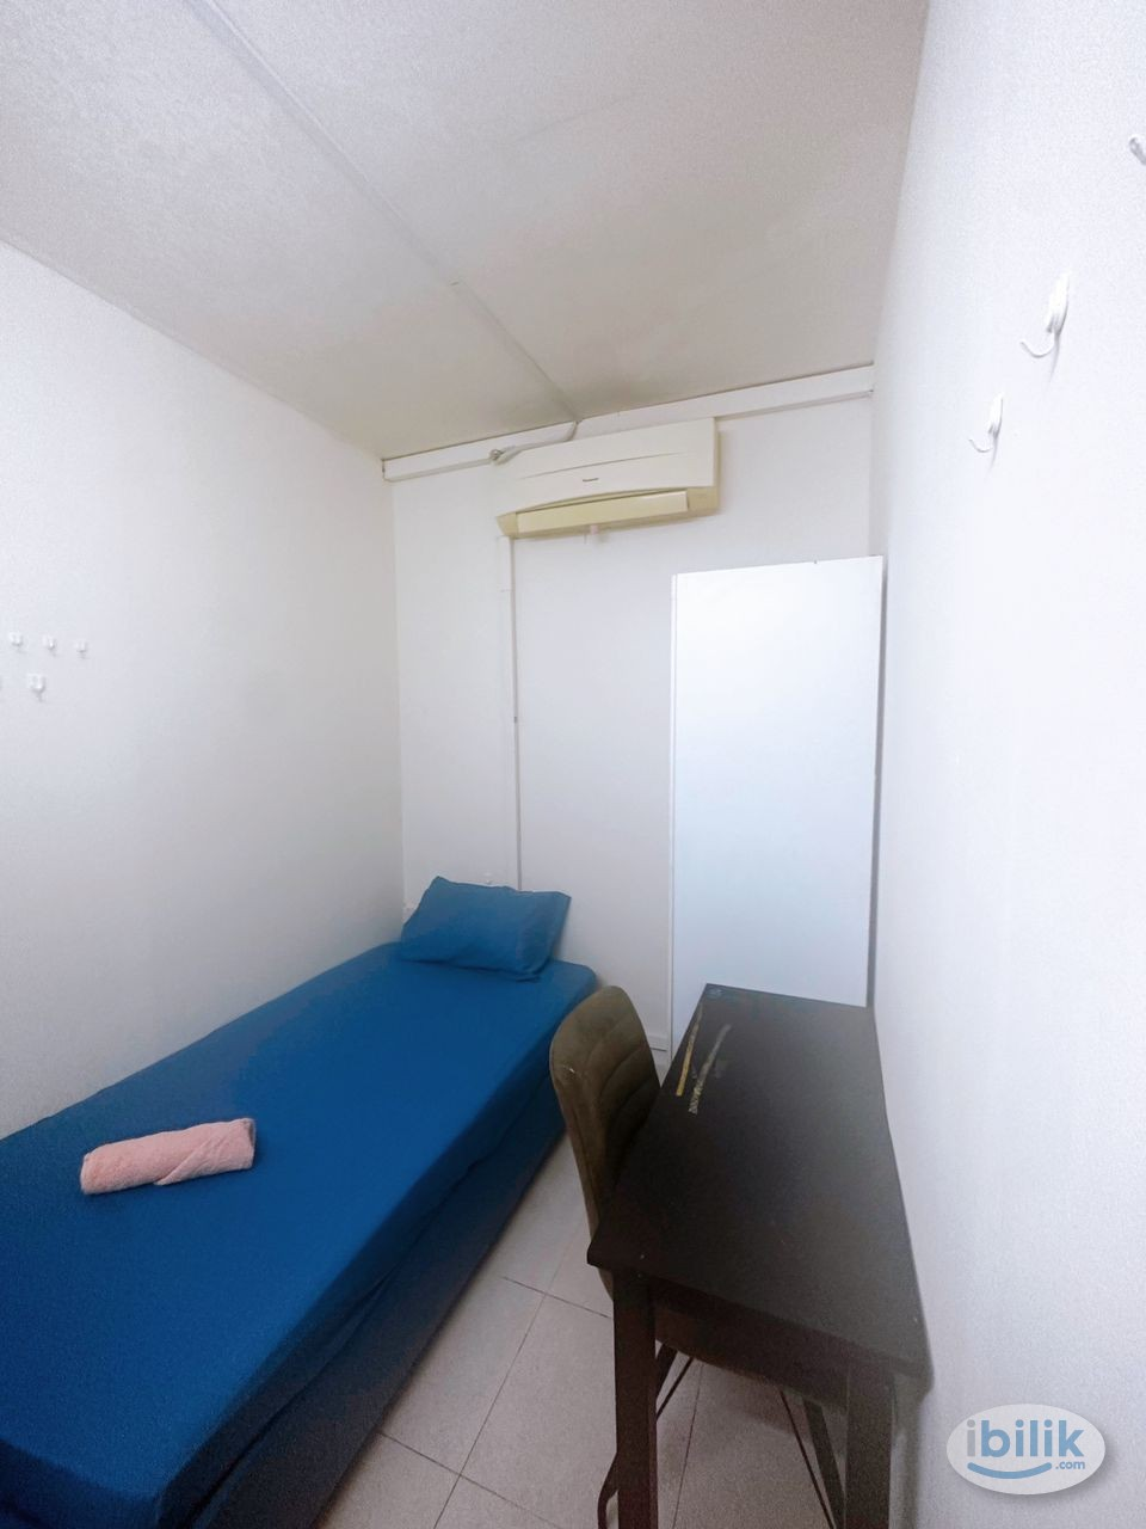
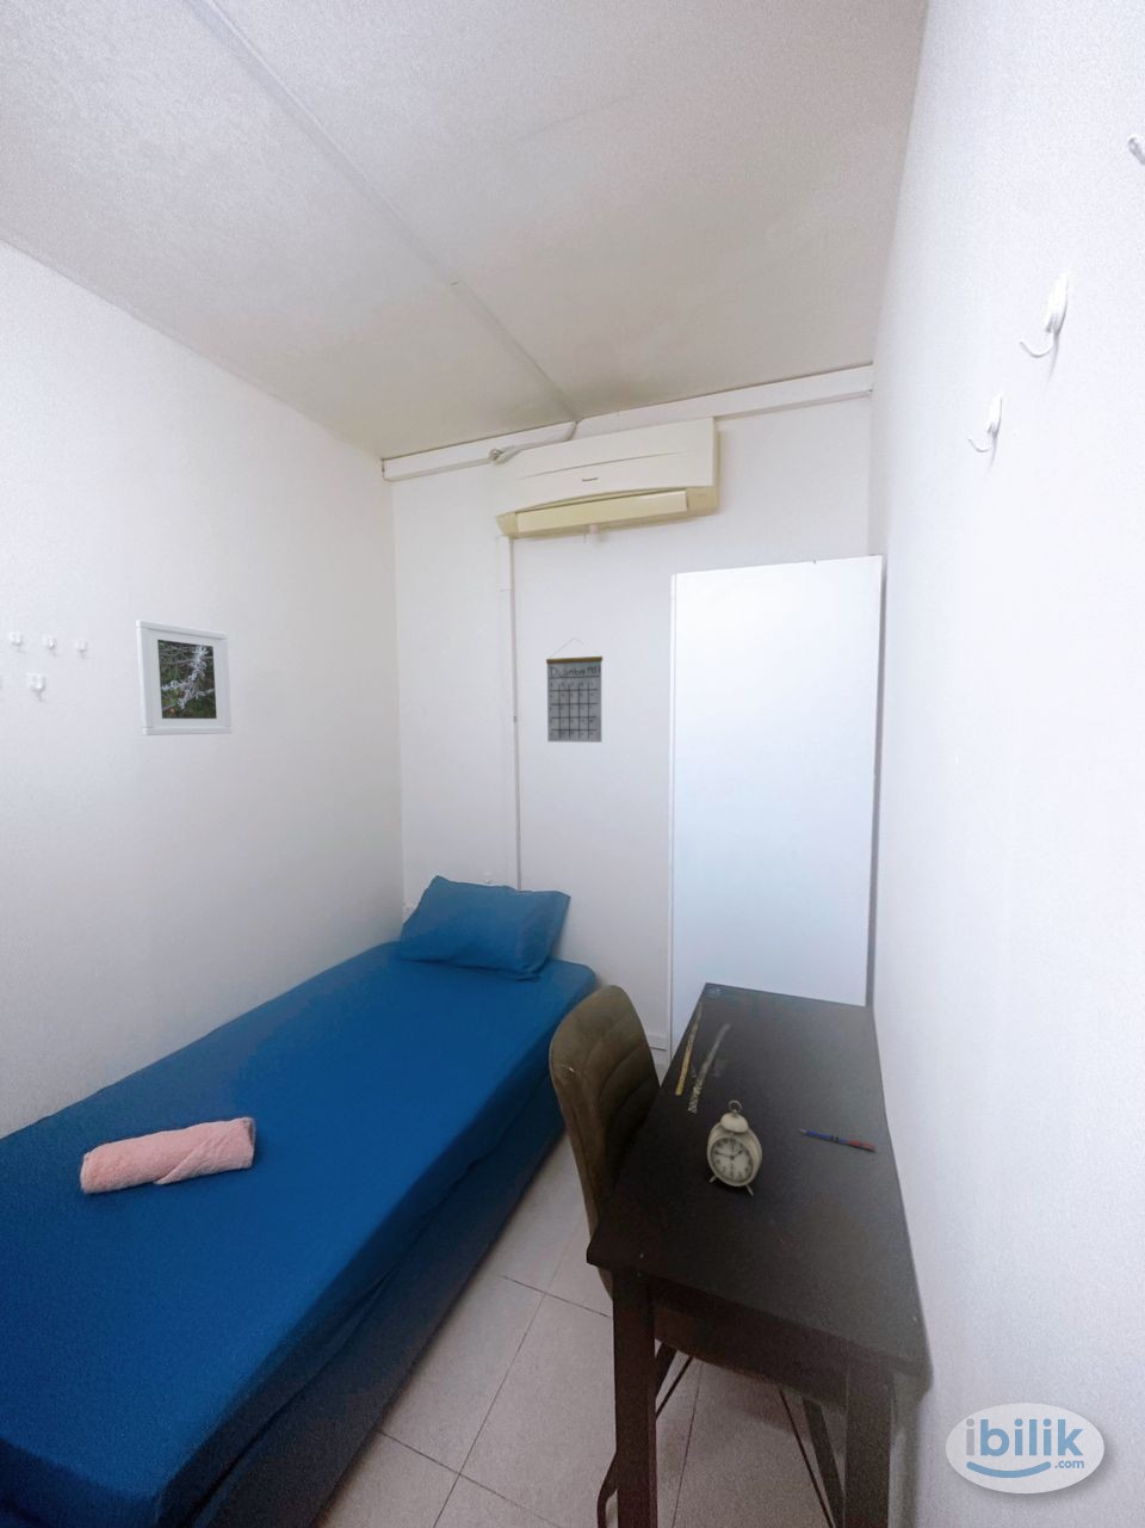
+ pen [799,1129,877,1150]
+ alarm clock [706,1100,764,1196]
+ calendar [545,636,604,744]
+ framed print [135,618,232,736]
